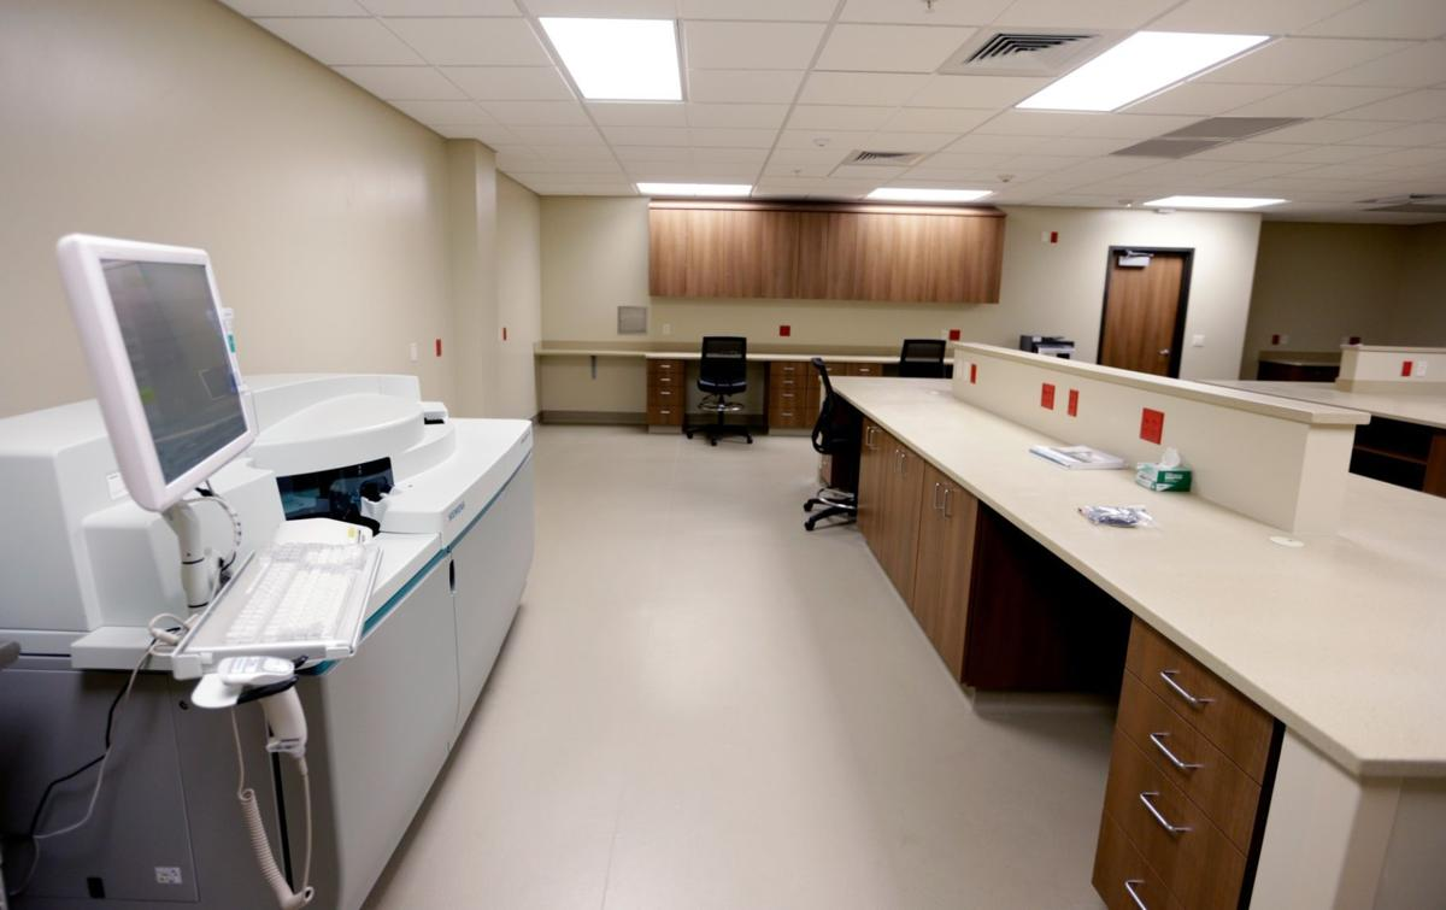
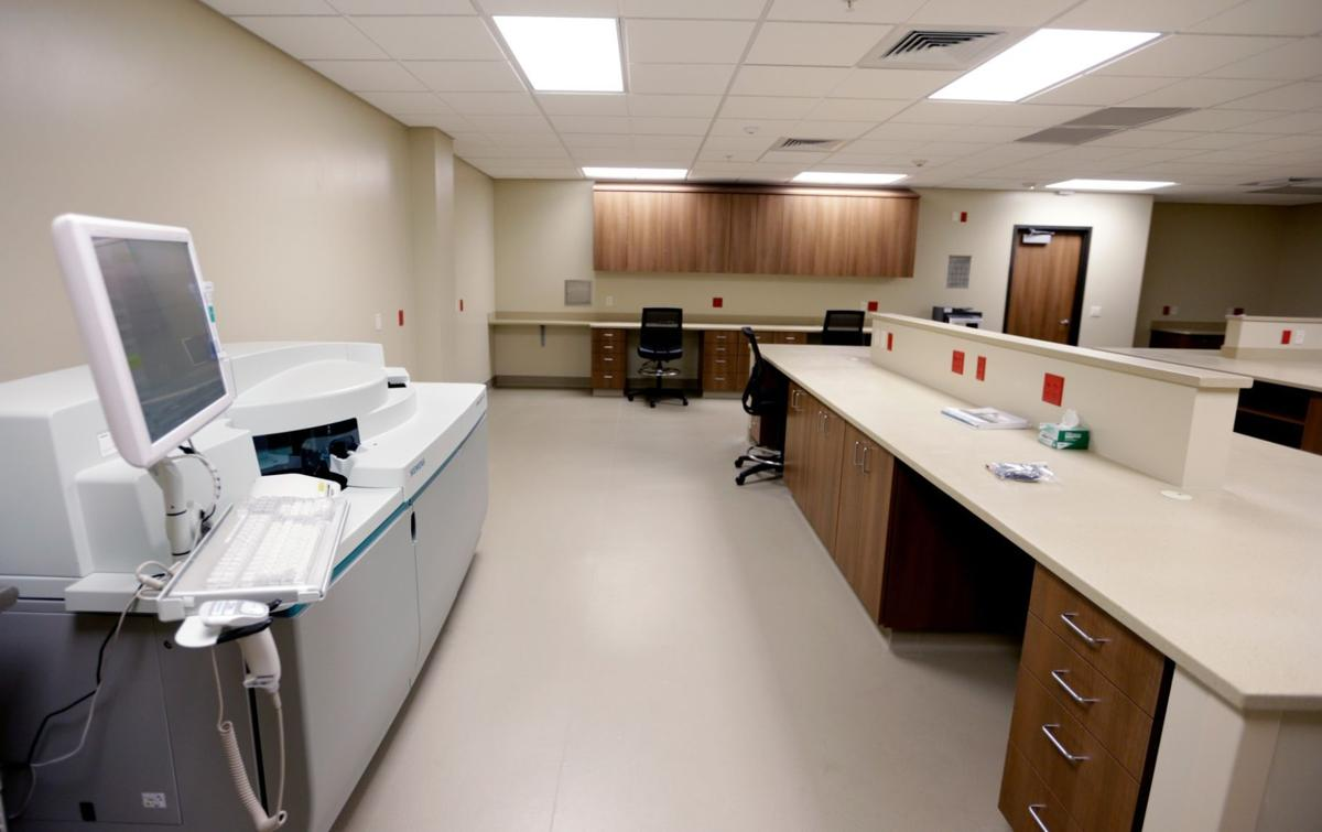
+ calendar [945,255,973,290]
